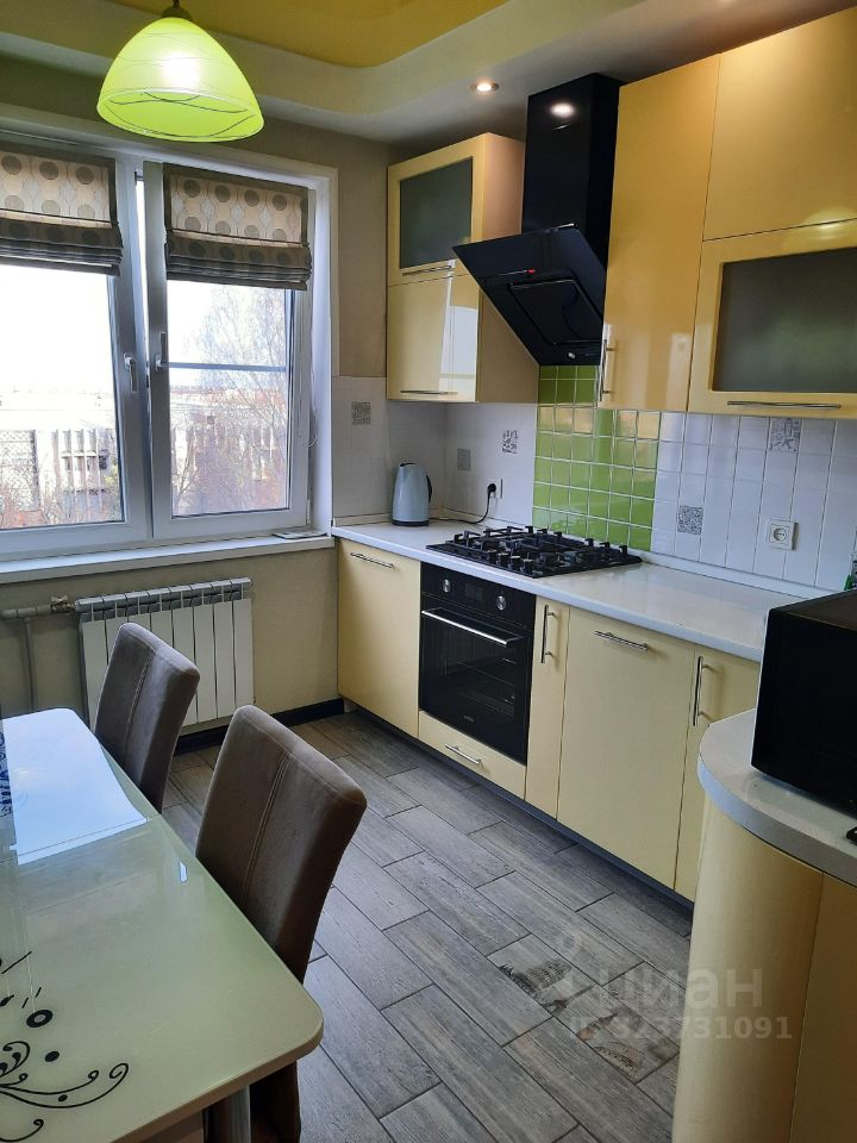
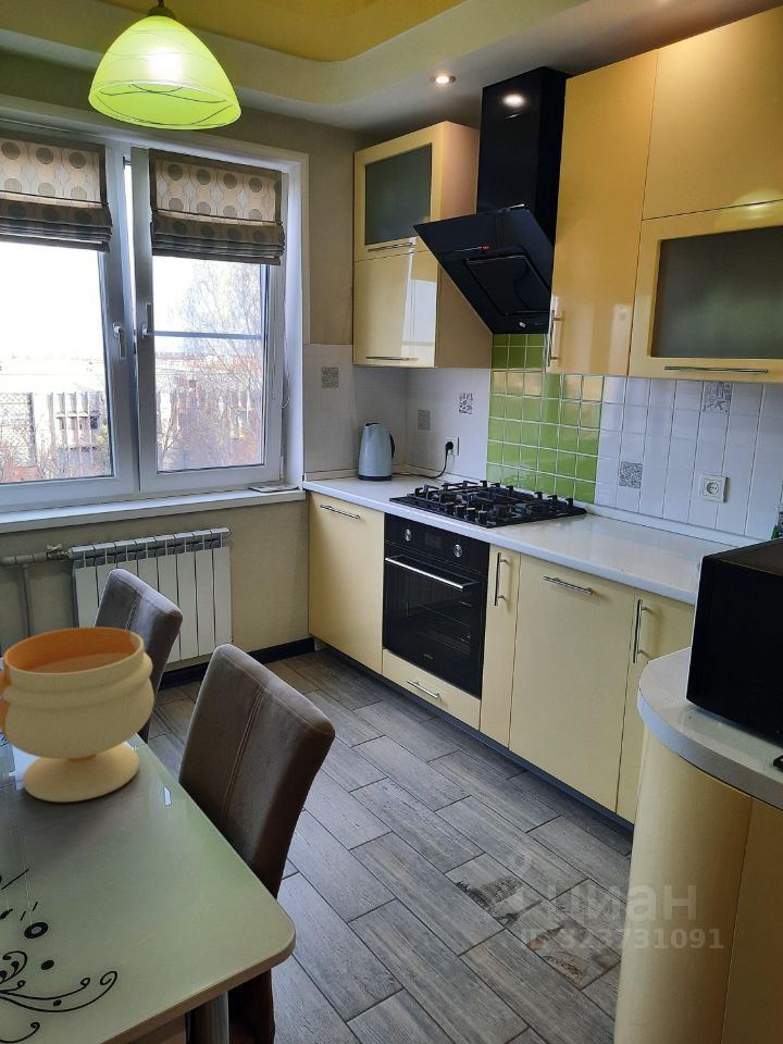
+ footed bowl [0,625,156,803]
